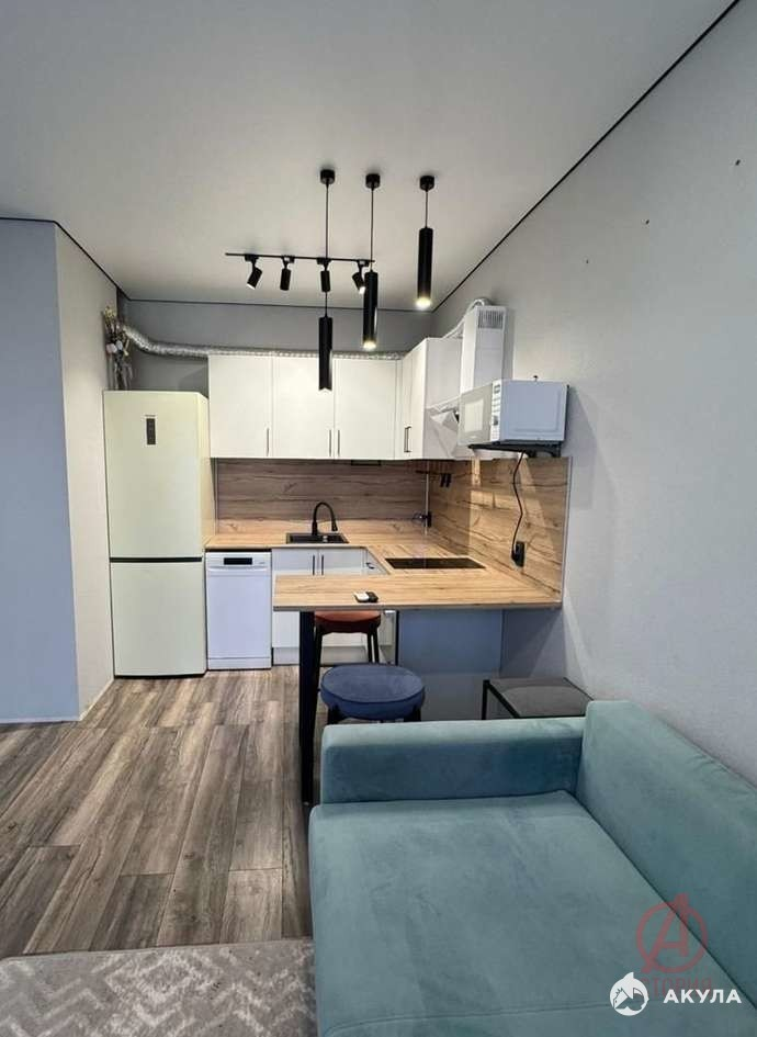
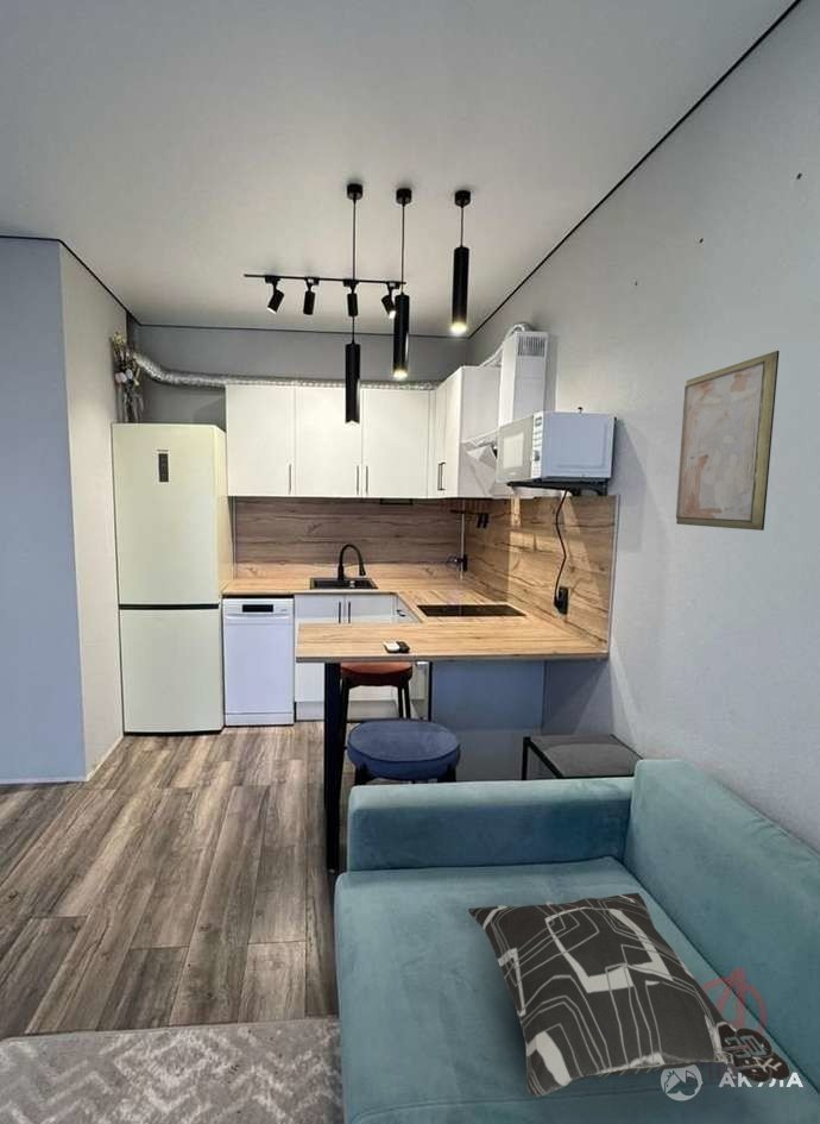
+ wall art [675,350,781,532]
+ decorative pillow [467,892,791,1098]
